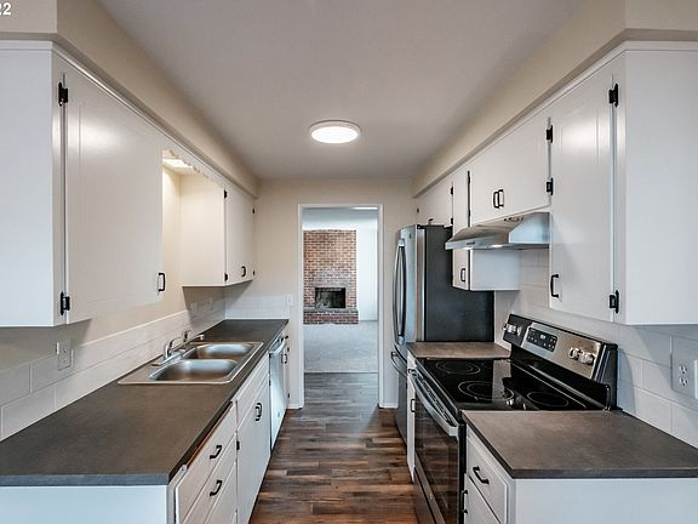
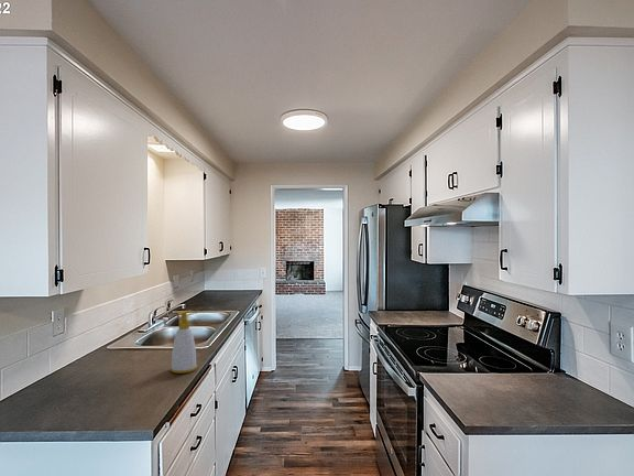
+ soap bottle [170,310,198,375]
